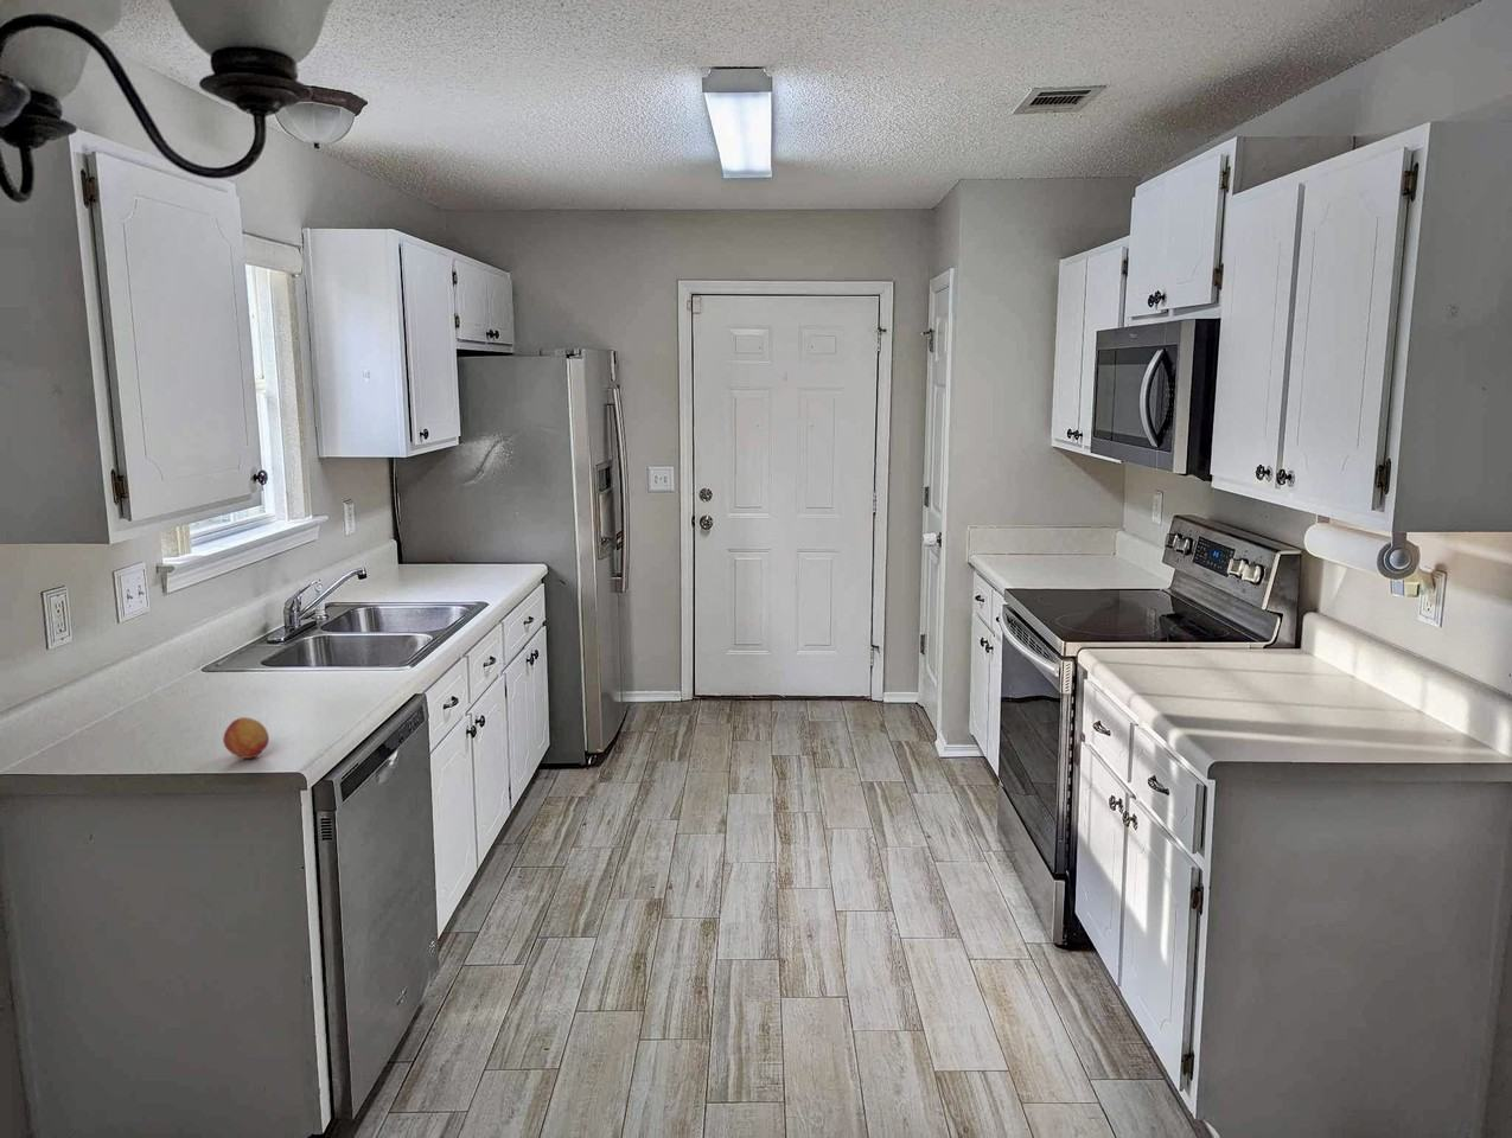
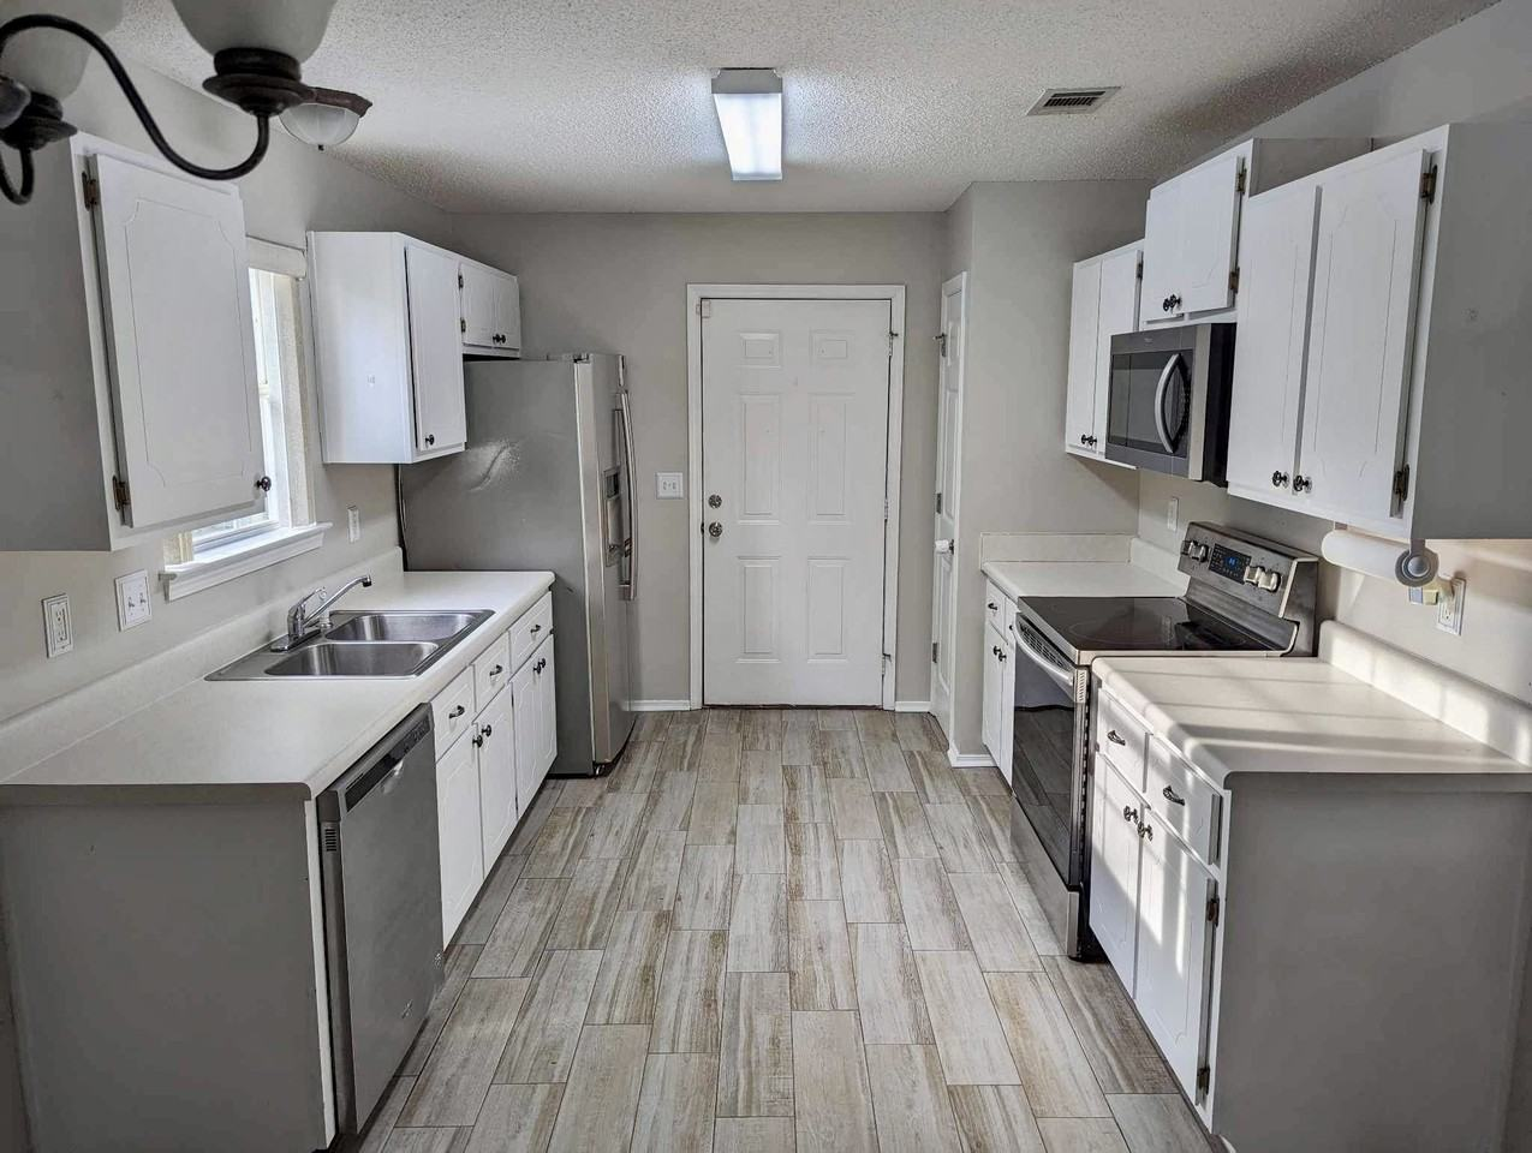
- fruit [222,716,270,760]
